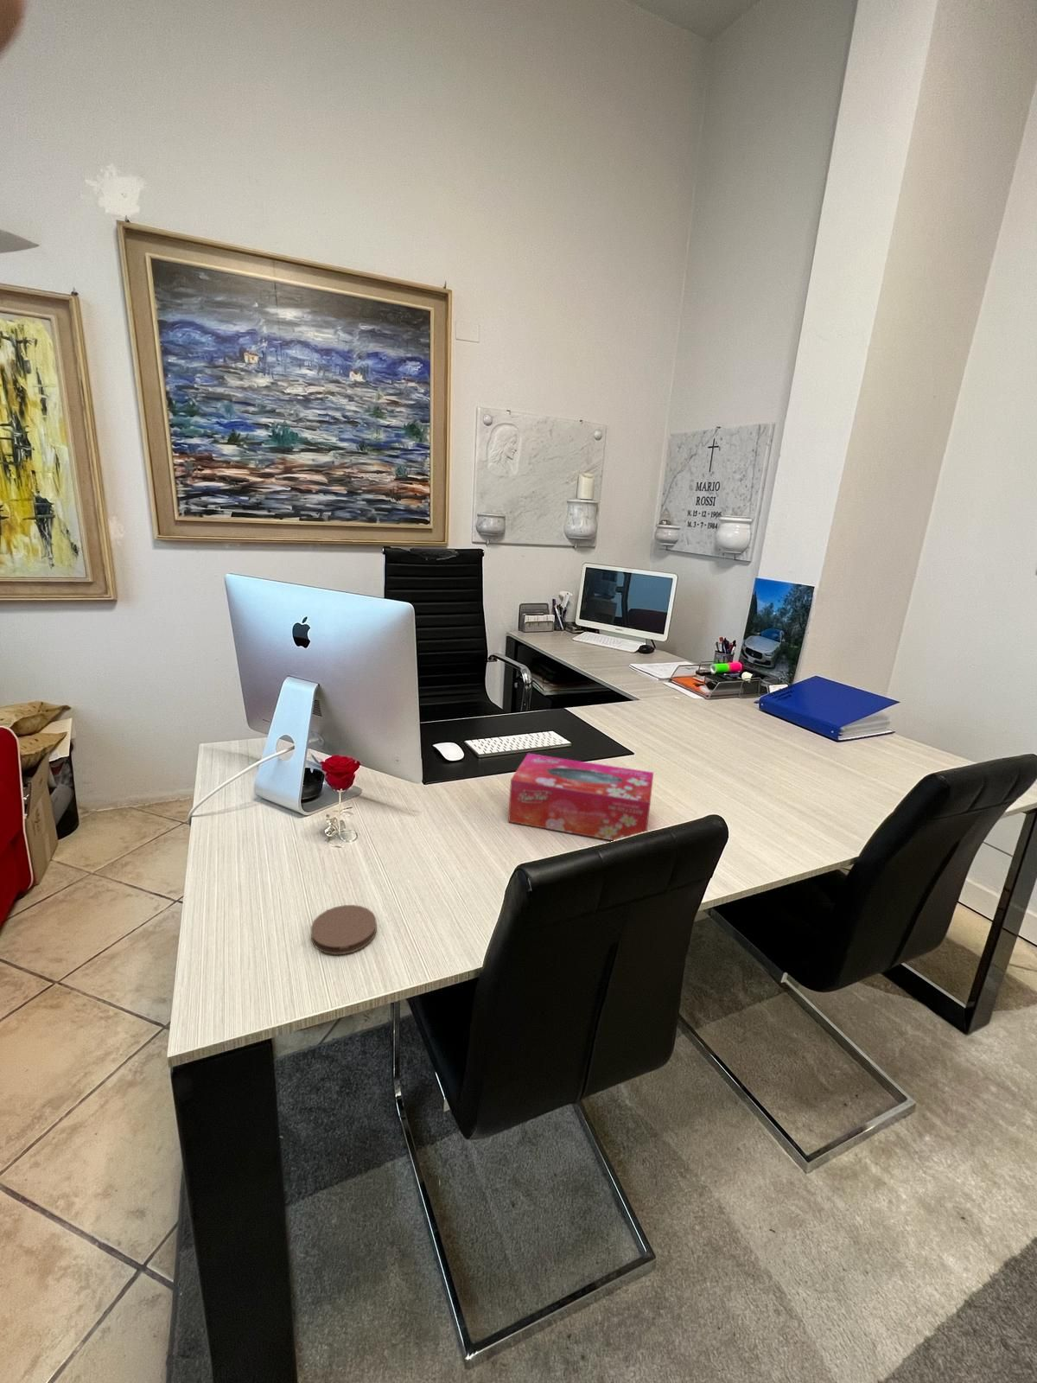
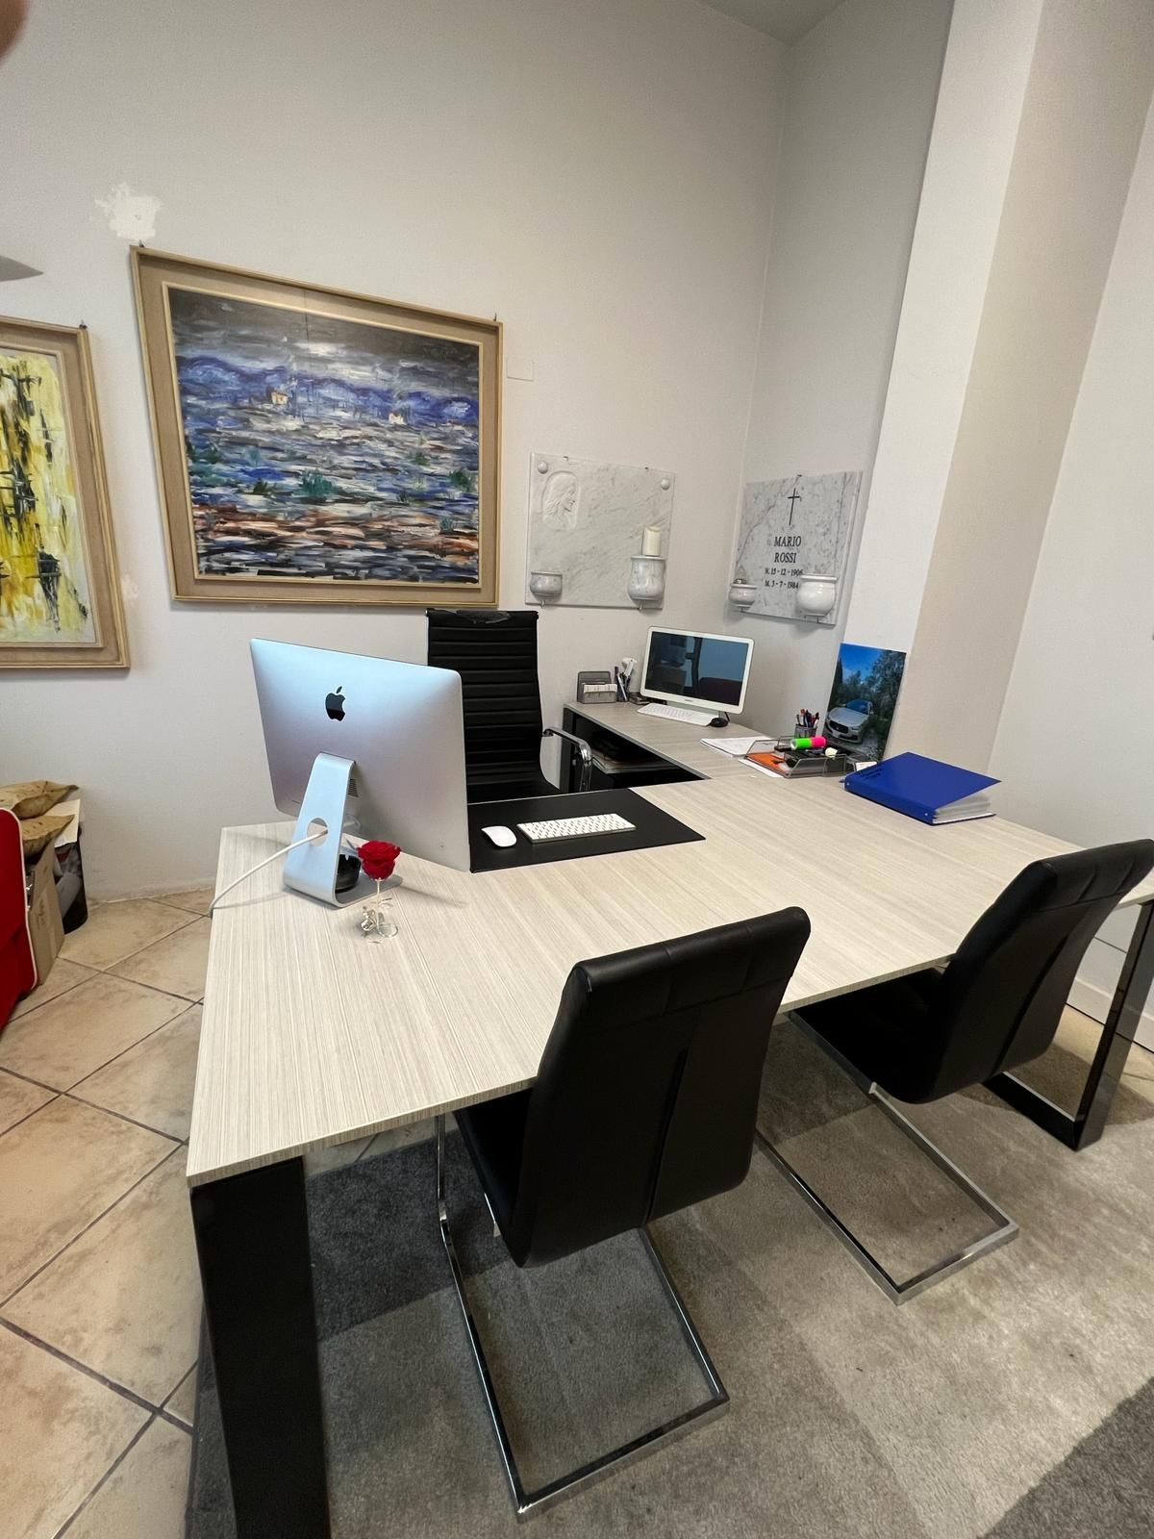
- tissue box [508,752,655,841]
- coaster [310,904,378,955]
